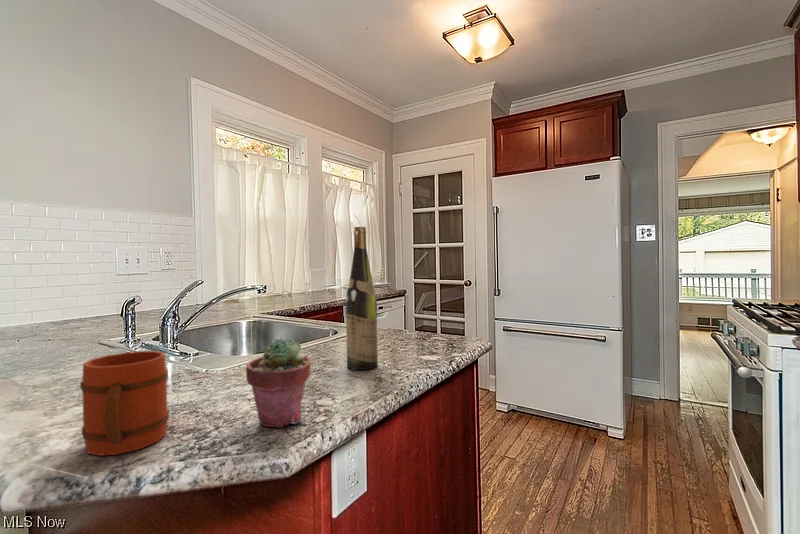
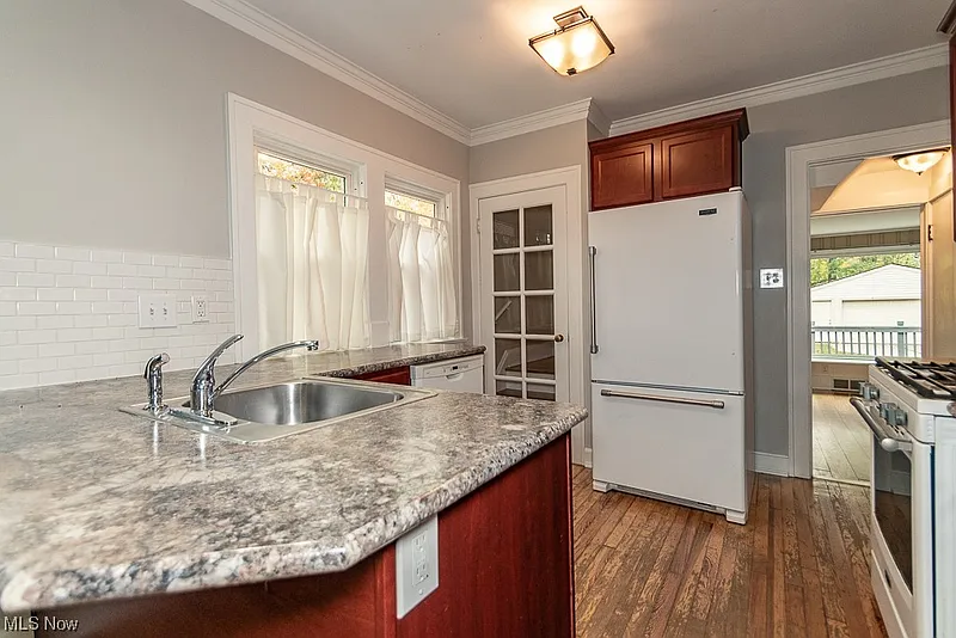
- wine bottle [345,226,379,371]
- mug [79,350,170,457]
- potted succulent [245,336,312,428]
